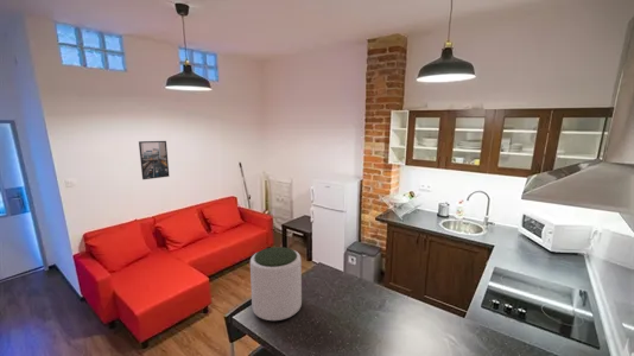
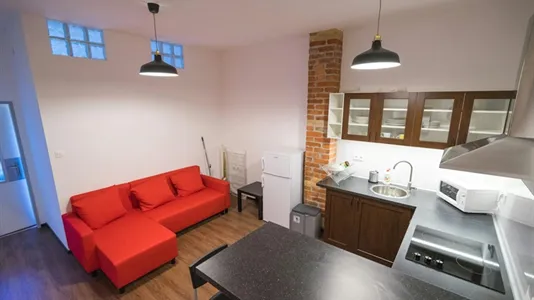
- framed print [138,140,170,180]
- plant pot [249,246,303,322]
